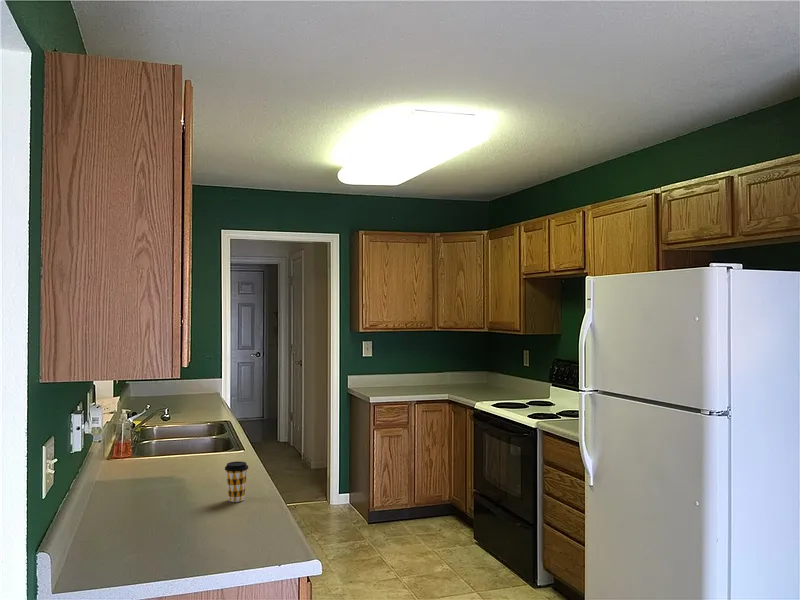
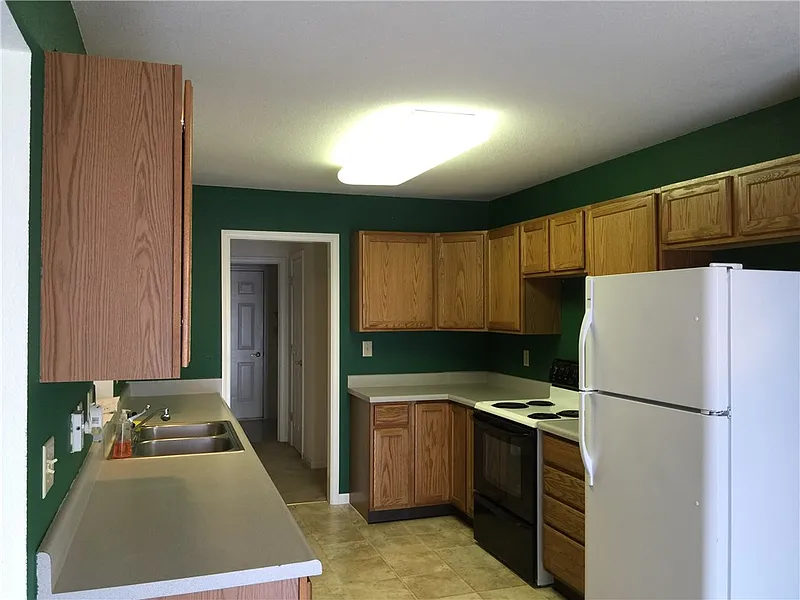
- coffee cup [224,460,249,503]
